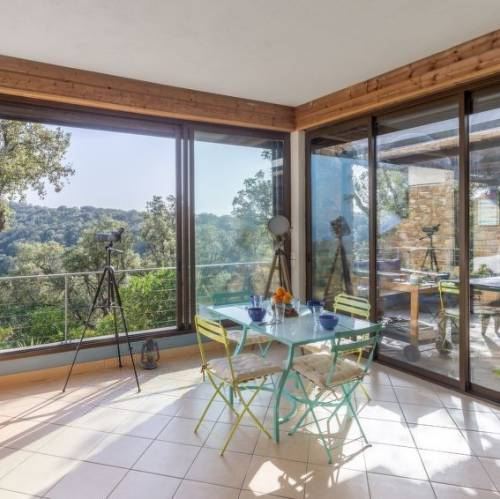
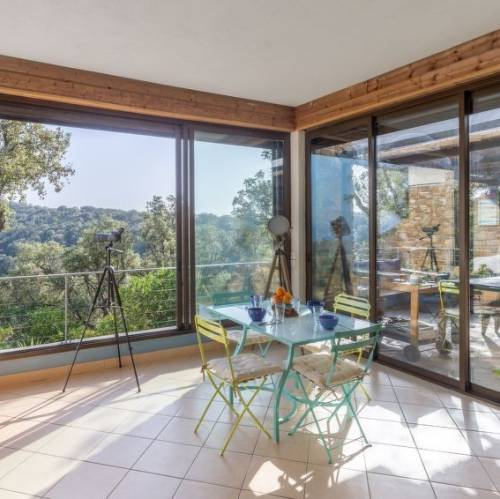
- lantern [140,336,161,370]
